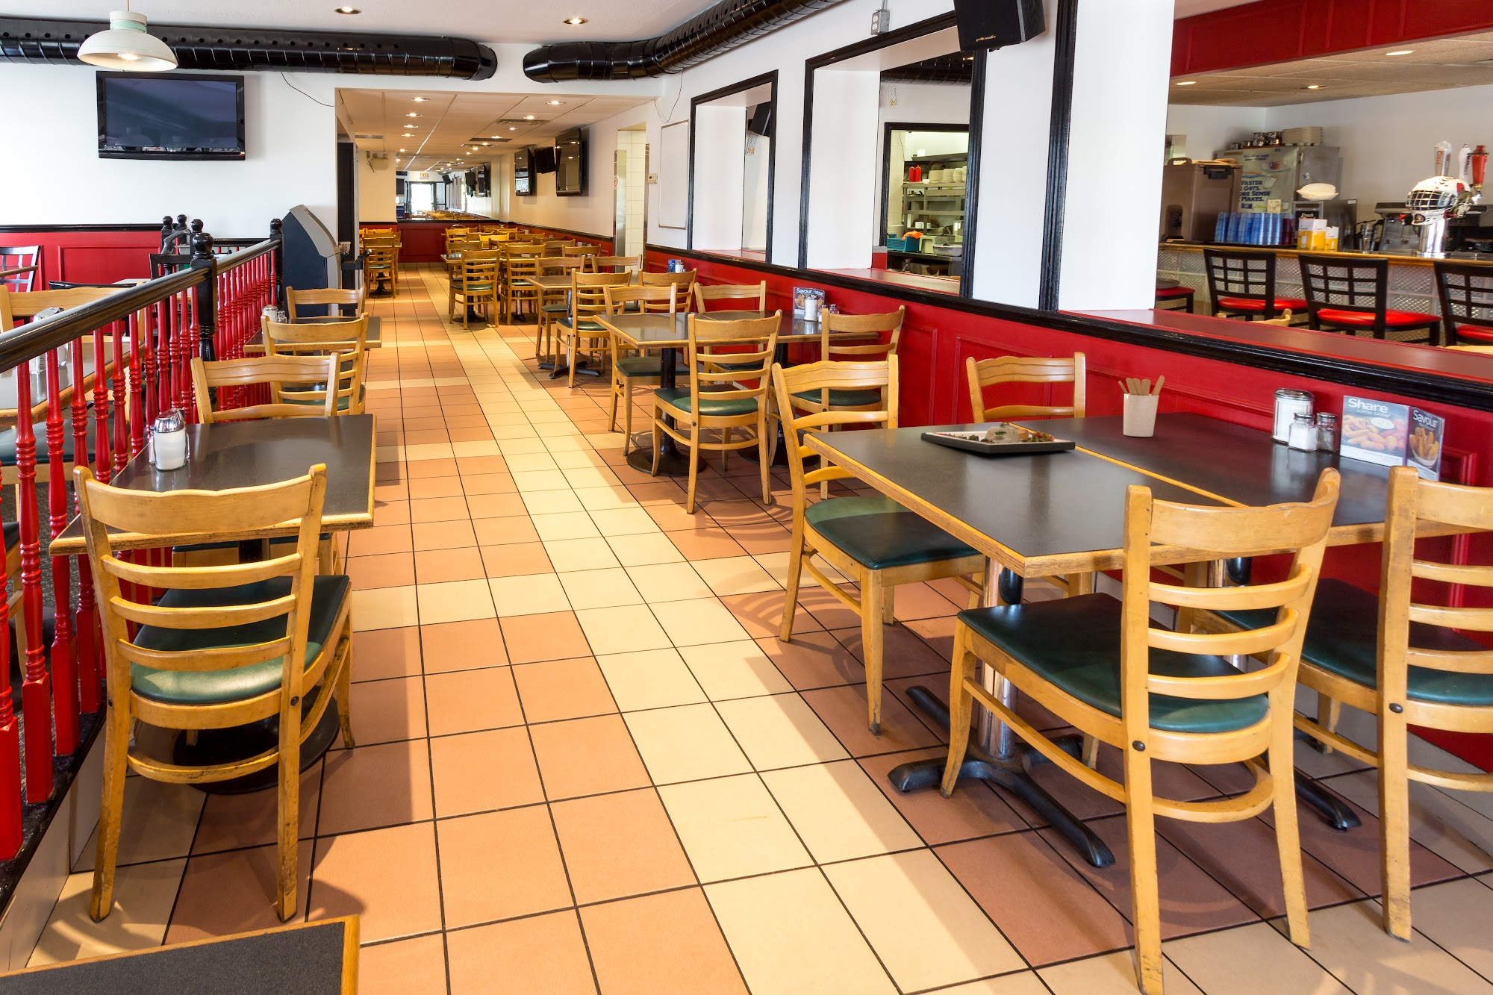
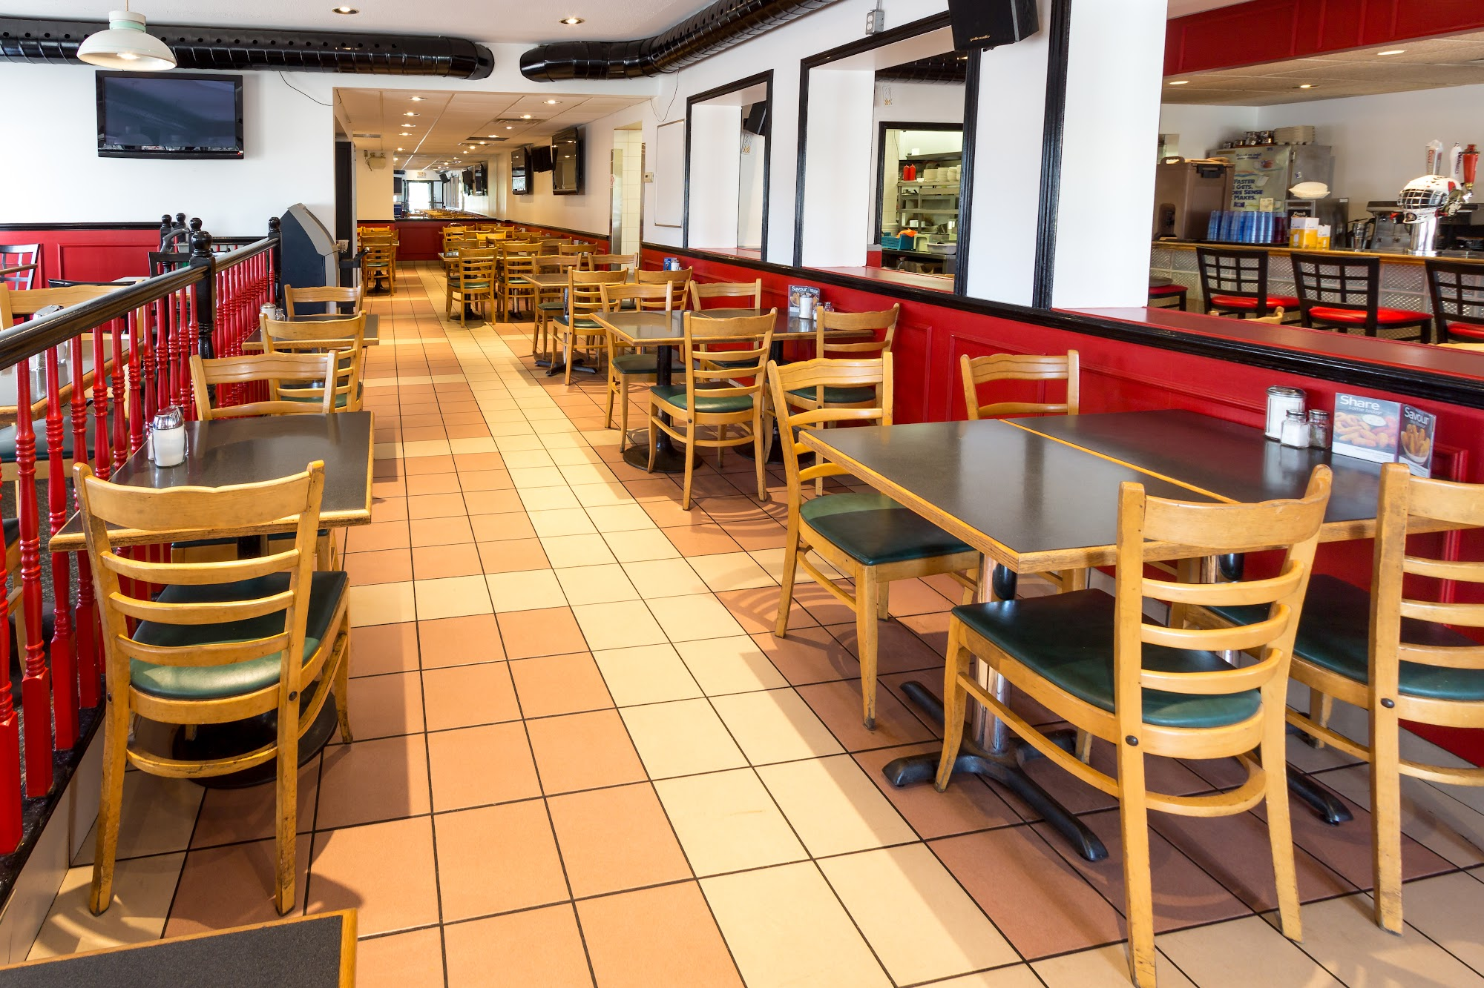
- dinner plate [920,421,1077,454]
- utensil holder [1118,374,1166,438]
